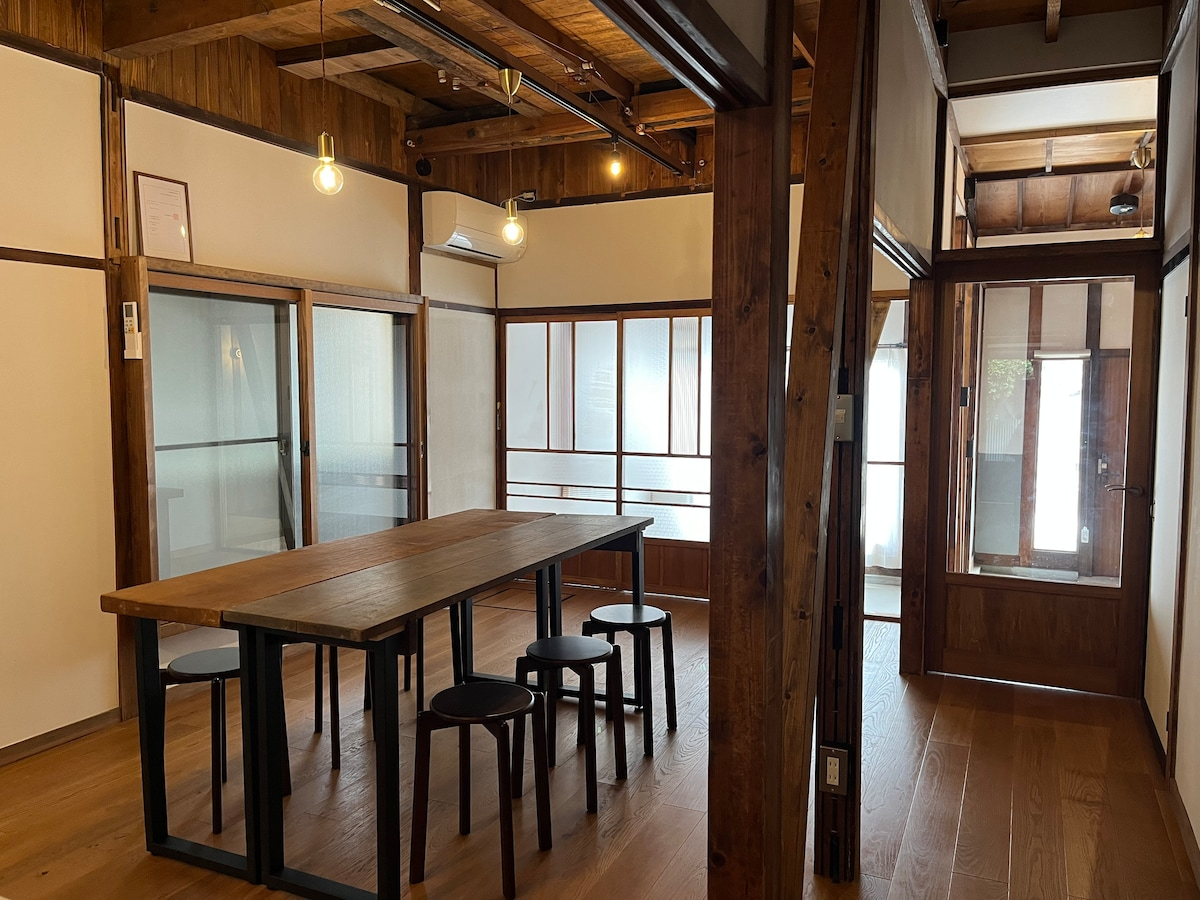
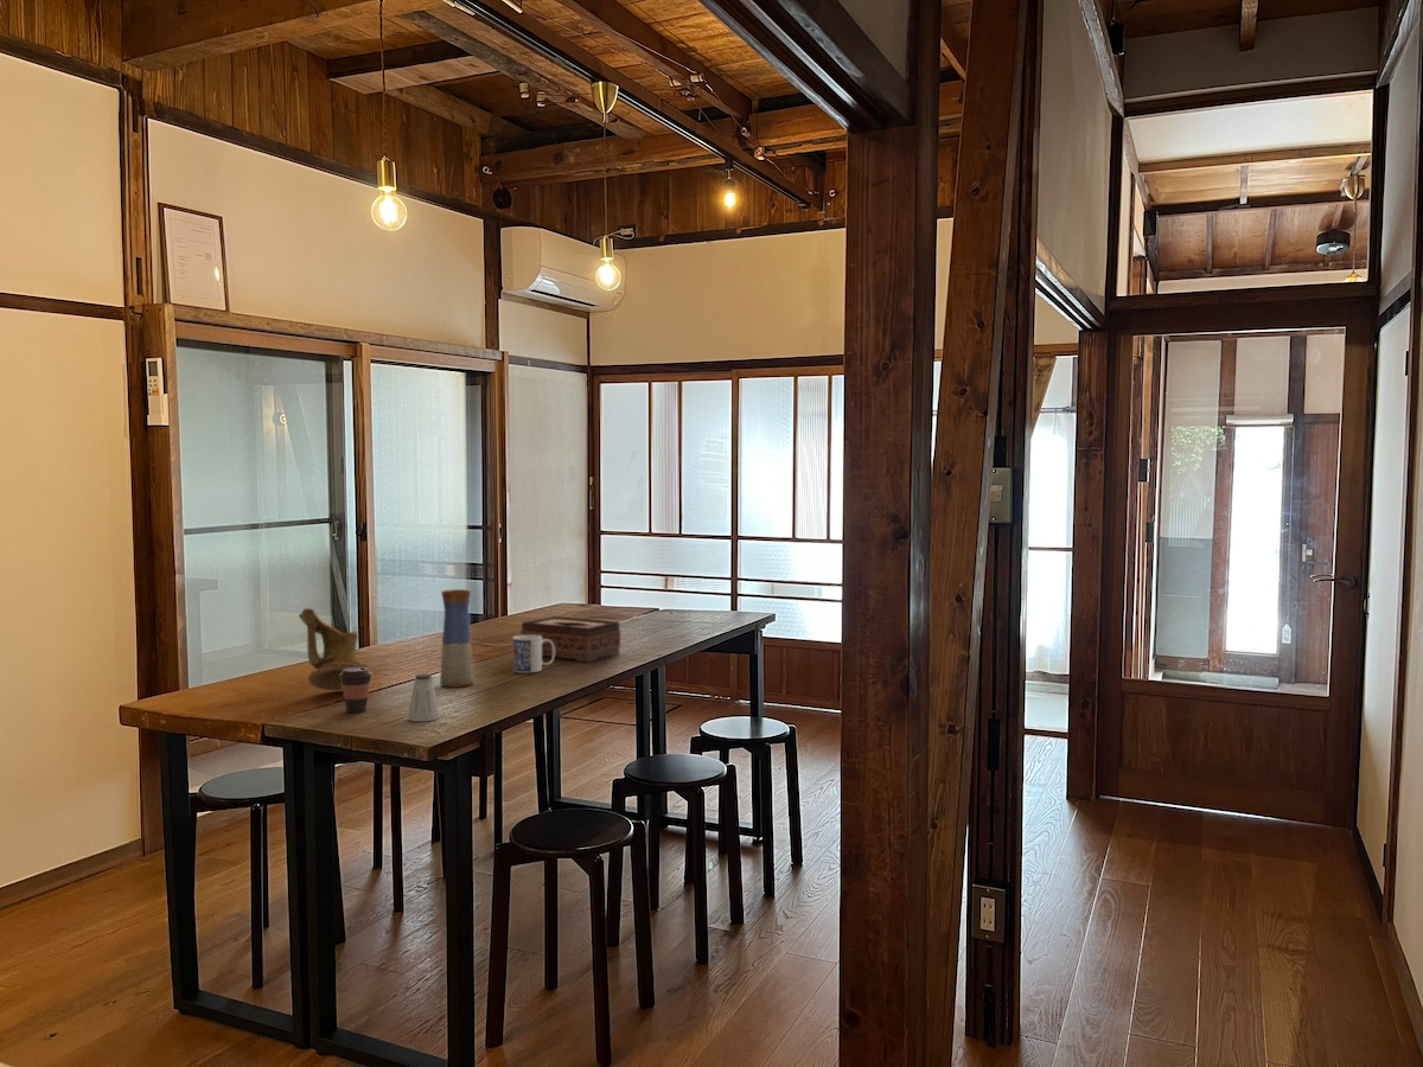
+ vase [439,588,476,688]
+ wooden bowl [298,607,369,691]
+ coffee cup [339,666,374,714]
+ mug [512,634,556,673]
+ tissue box [519,615,621,663]
+ saltshaker [407,672,441,722]
